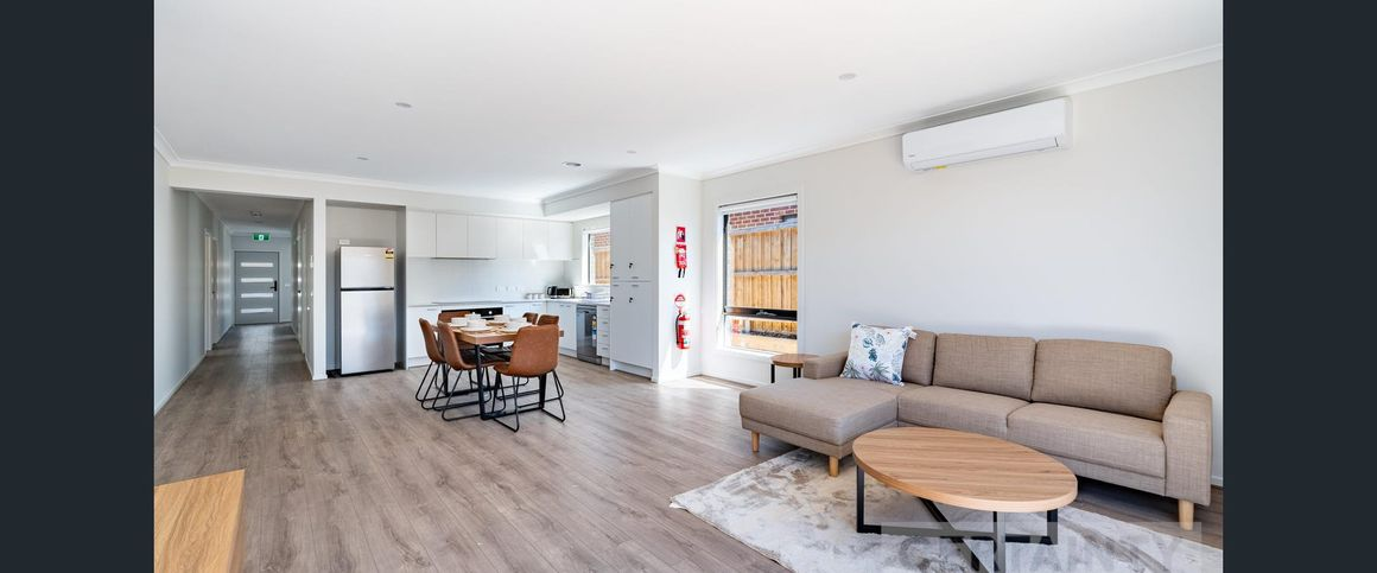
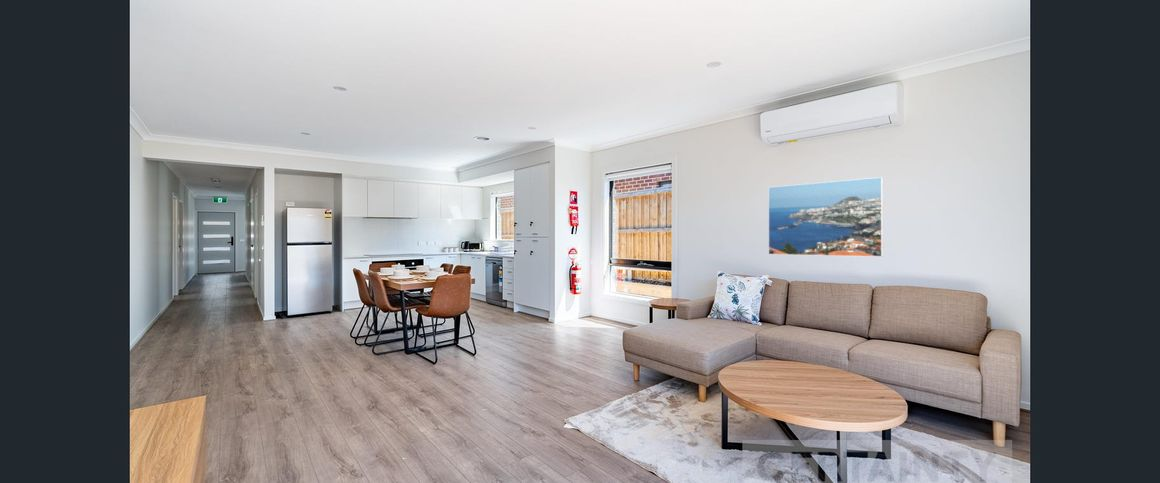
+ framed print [767,176,884,258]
